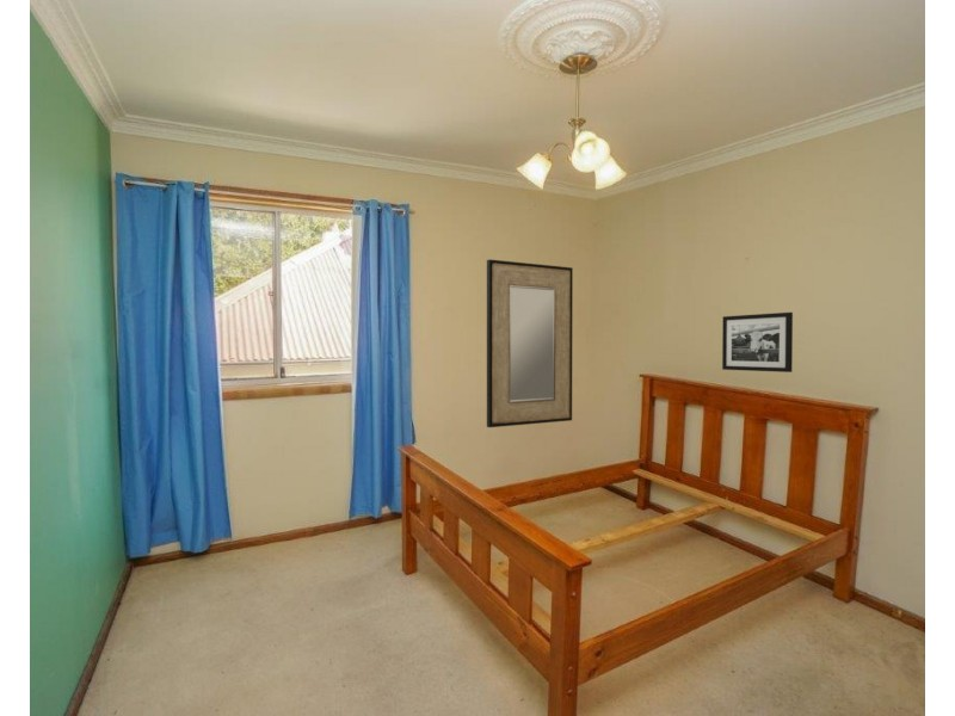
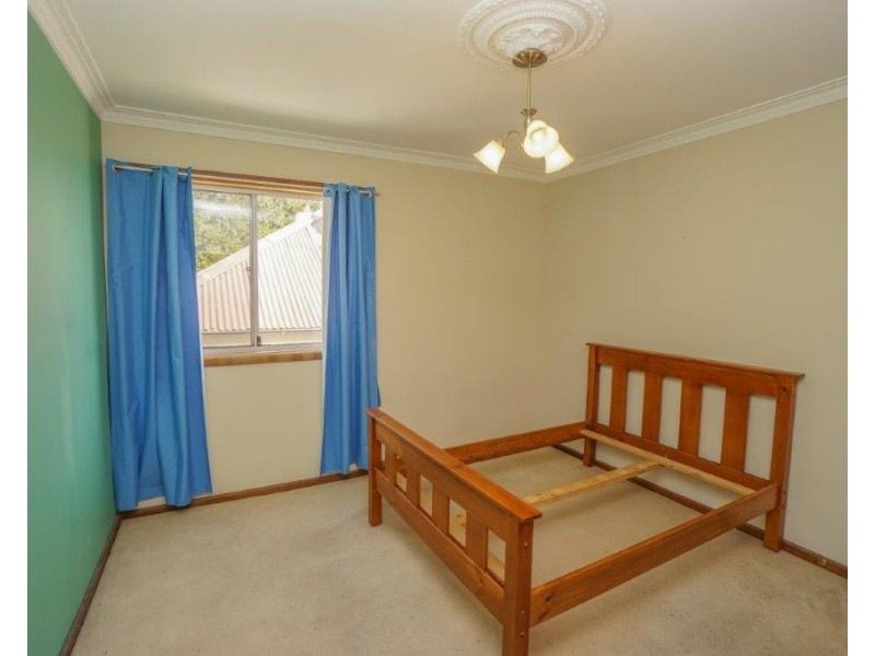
- picture frame [721,311,794,374]
- home mirror [486,258,574,428]
